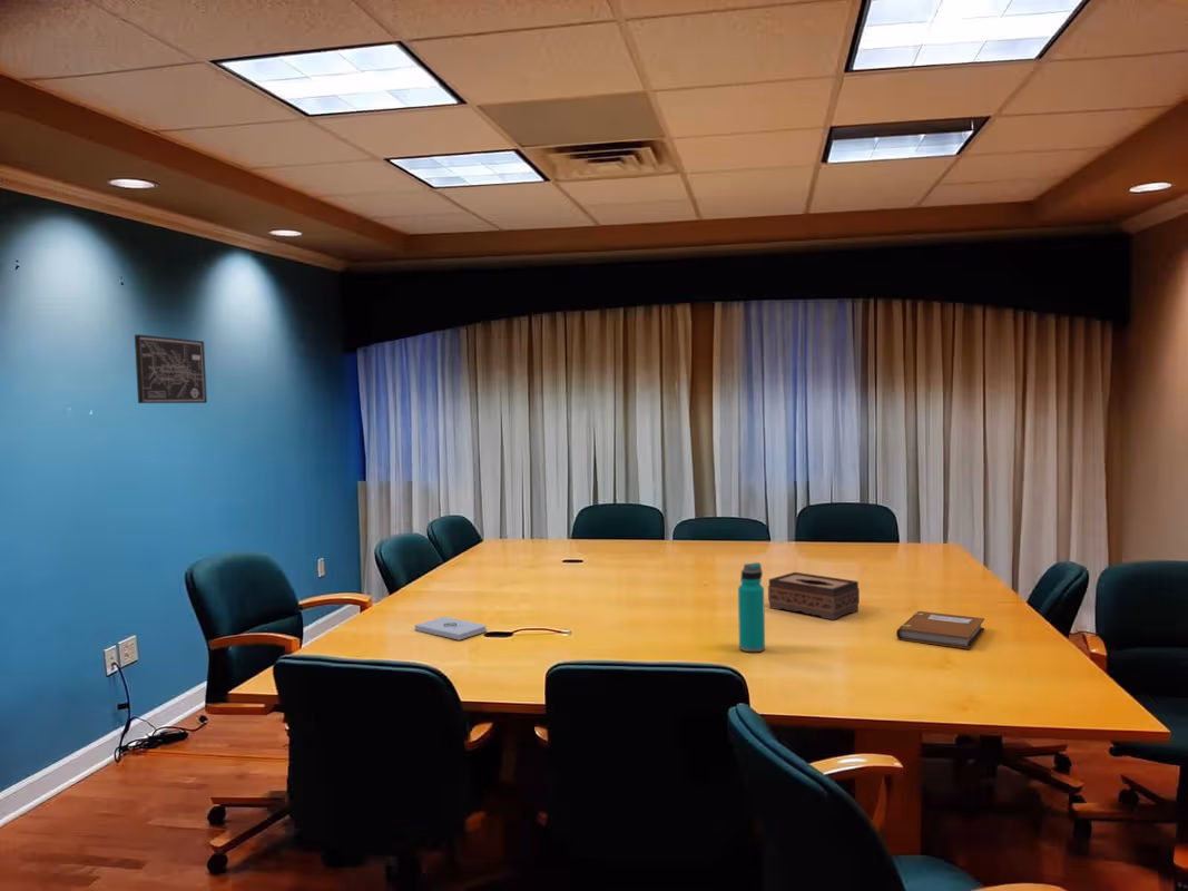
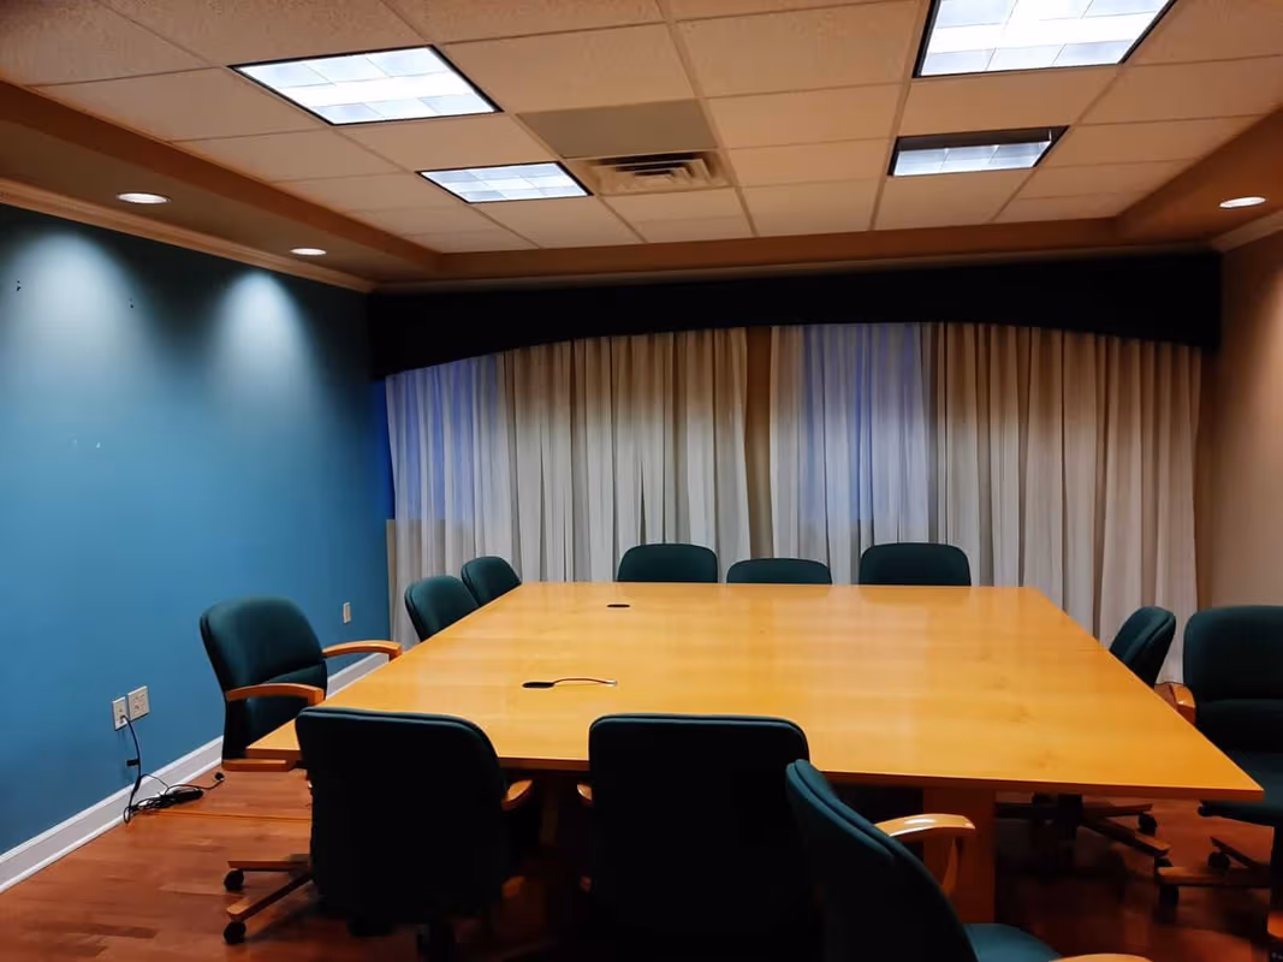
- notepad [414,616,488,642]
- water bottle [737,561,766,653]
- notebook [895,610,985,650]
- wall art [134,333,208,404]
- tissue box [767,571,861,621]
